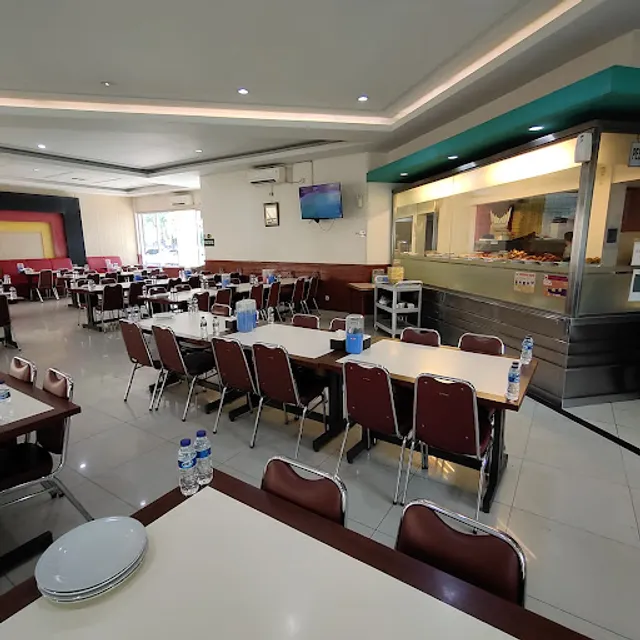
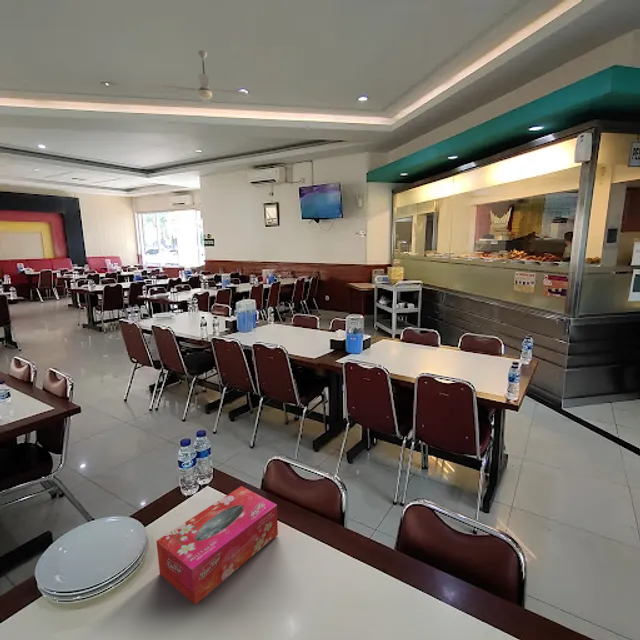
+ ceiling fan [161,50,247,105]
+ tissue box [155,485,279,605]
